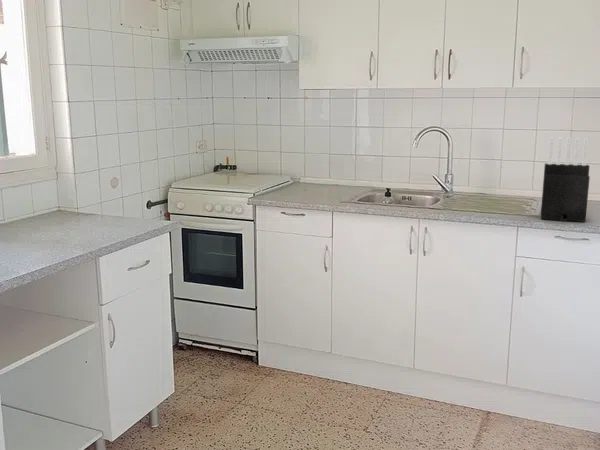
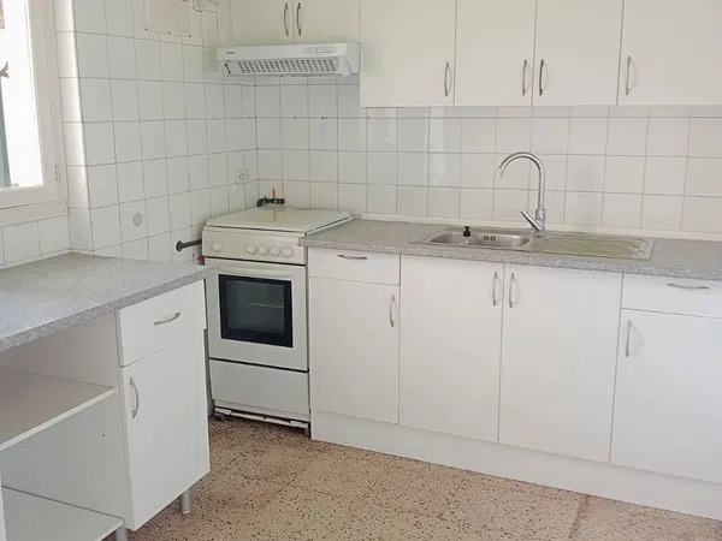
- knife block [540,136,591,223]
